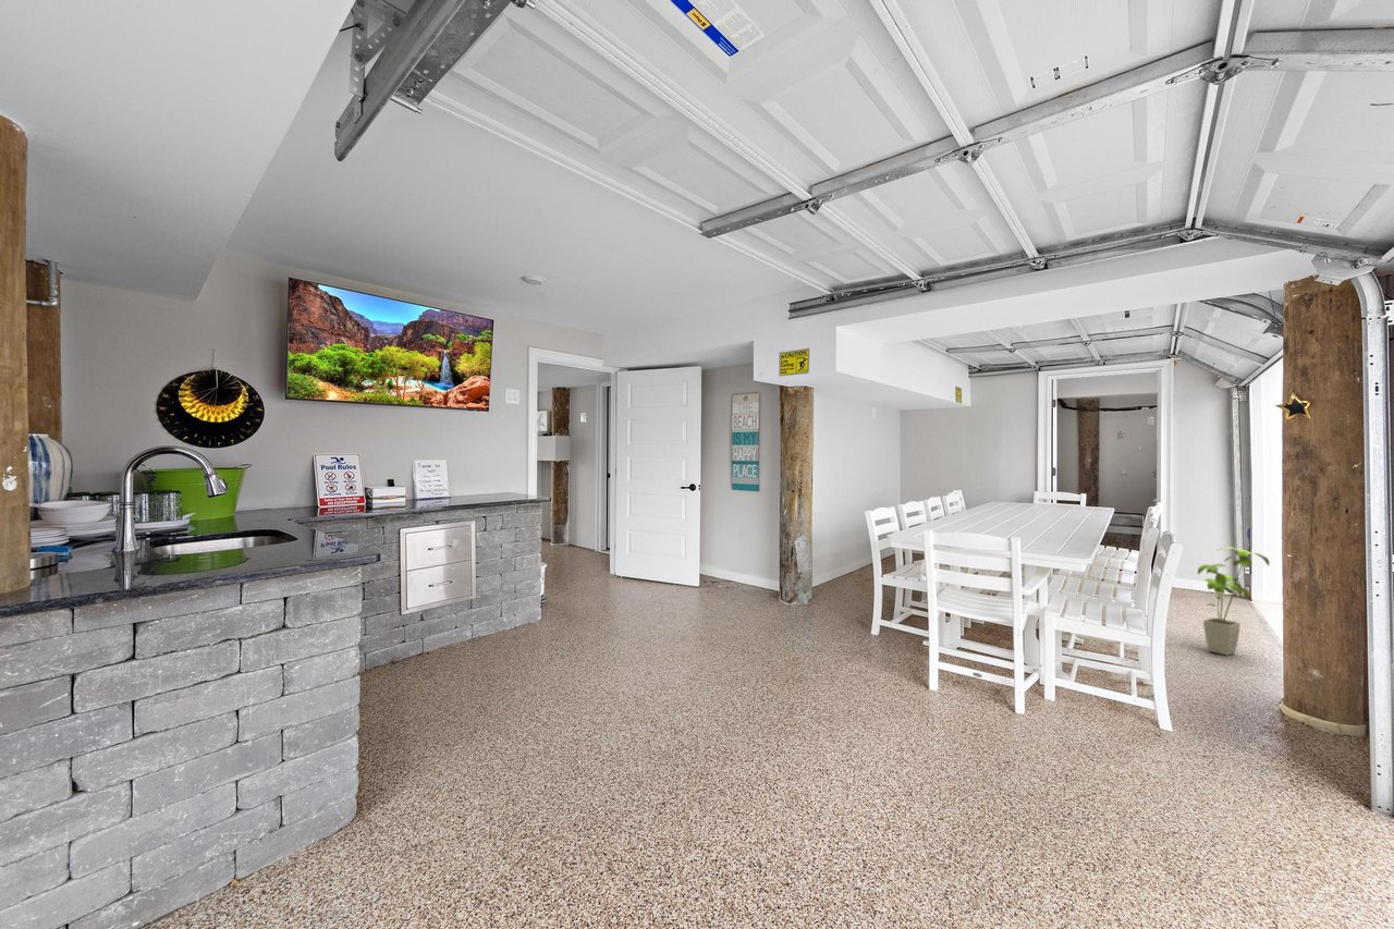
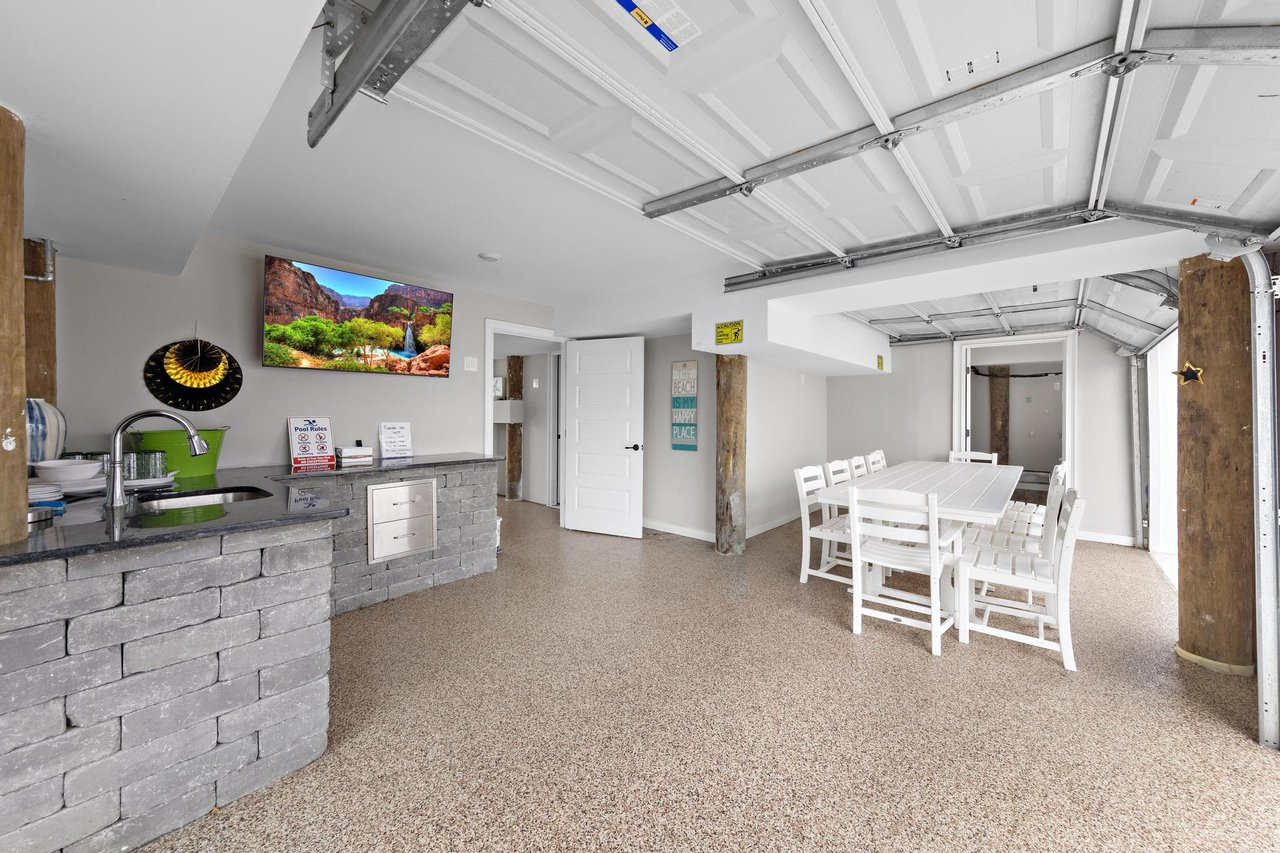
- house plant [1197,546,1271,657]
